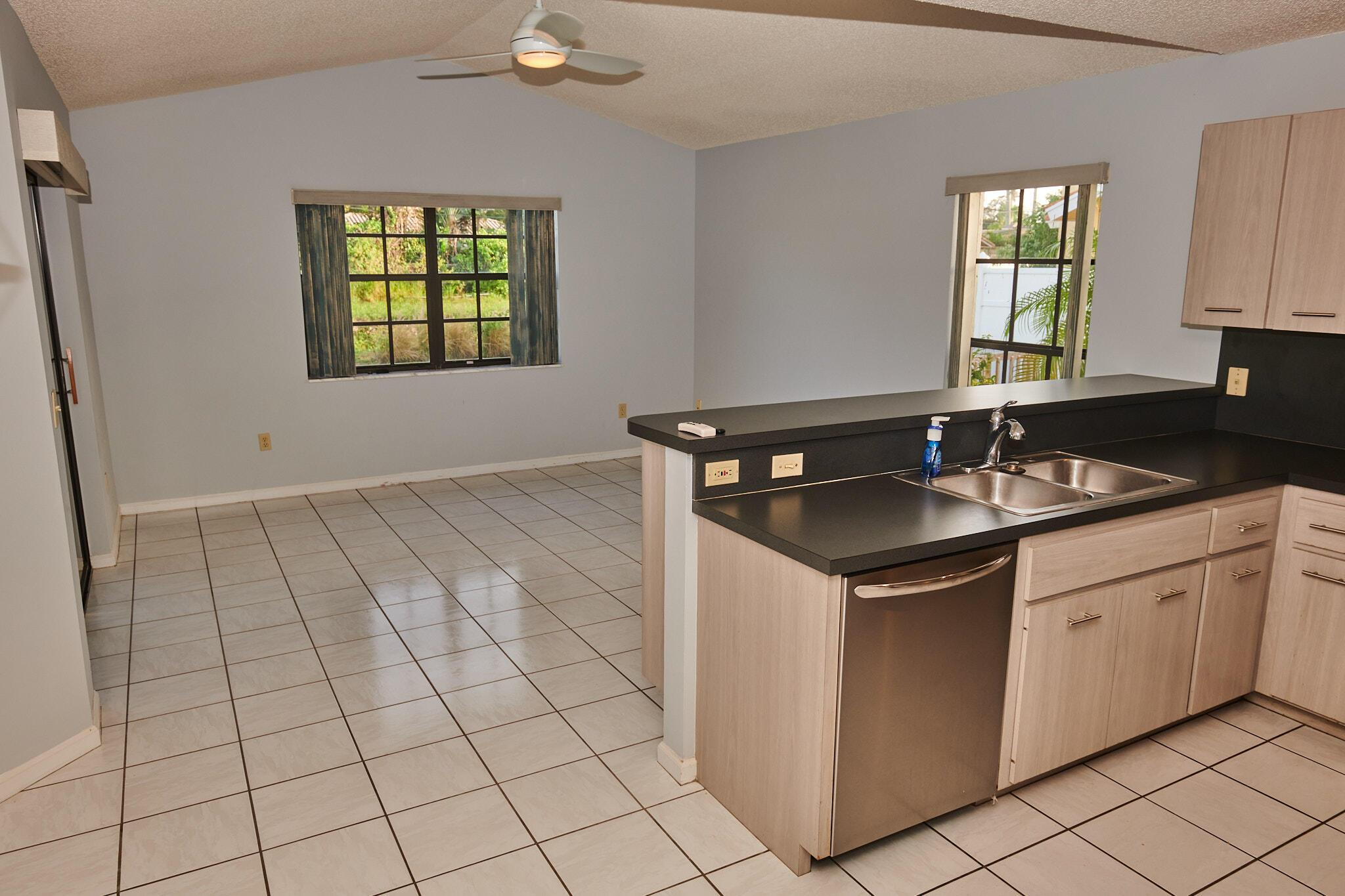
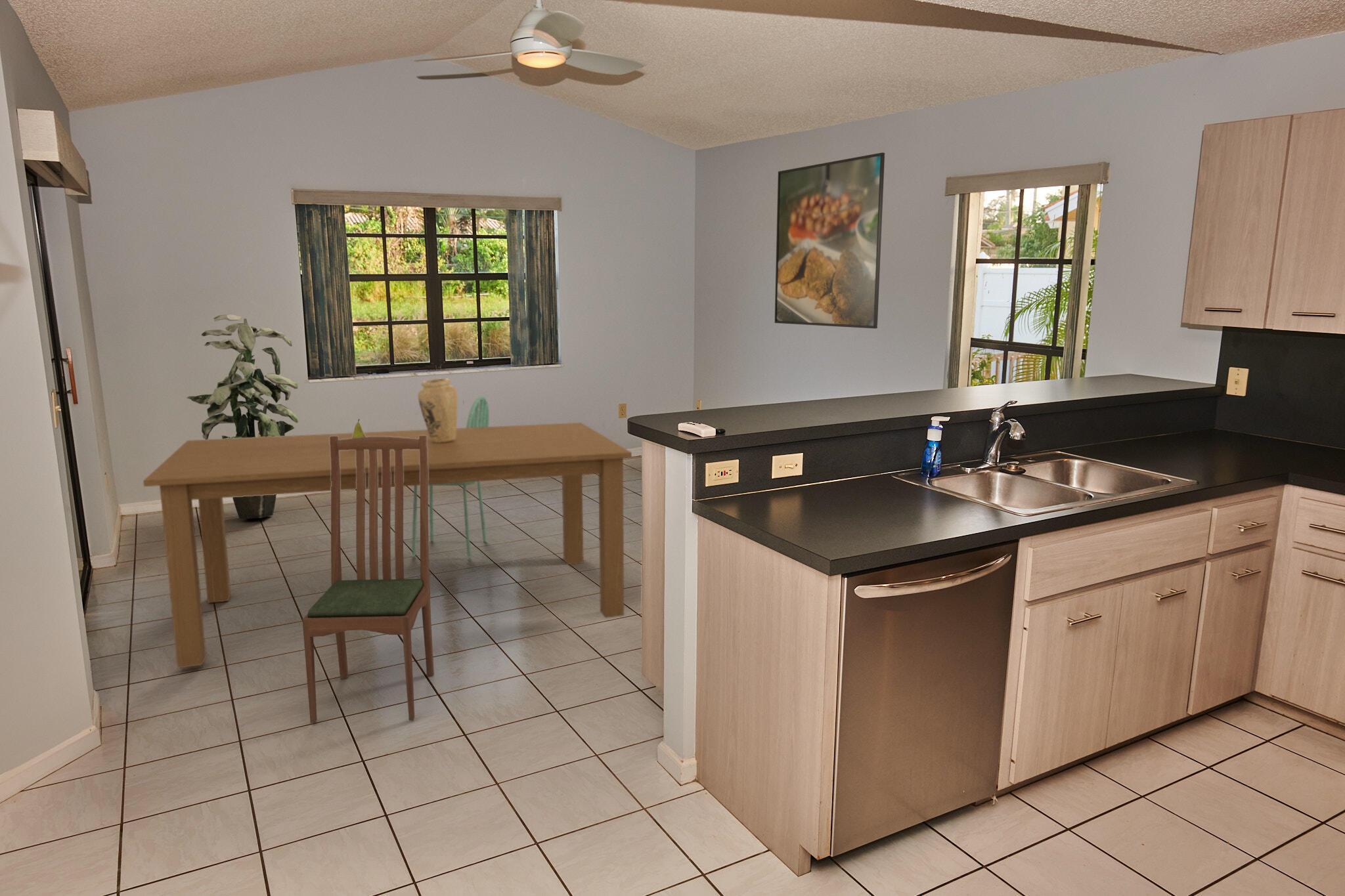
+ dining table [143,422,632,669]
+ chair [412,395,490,559]
+ indoor plant [187,314,299,519]
+ chair [302,435,435,724]
+ fruit [352,419,366,438]
+ vase [417,377,458,443]
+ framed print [774,152,885,330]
